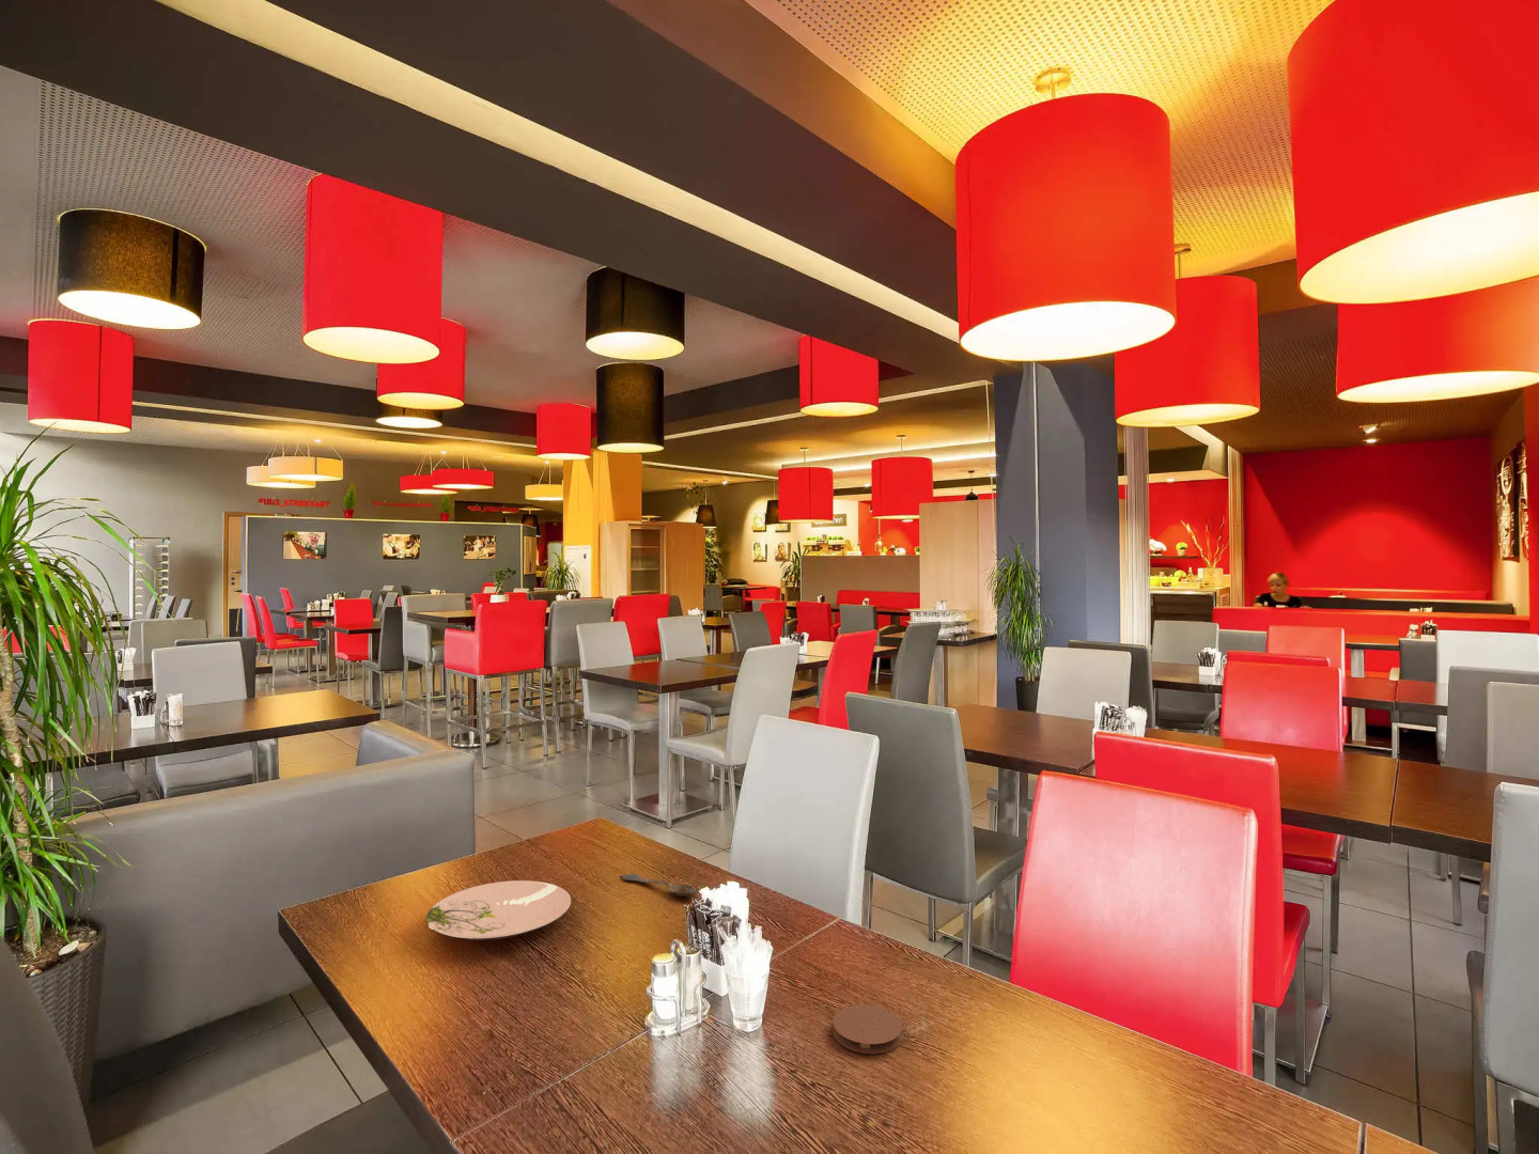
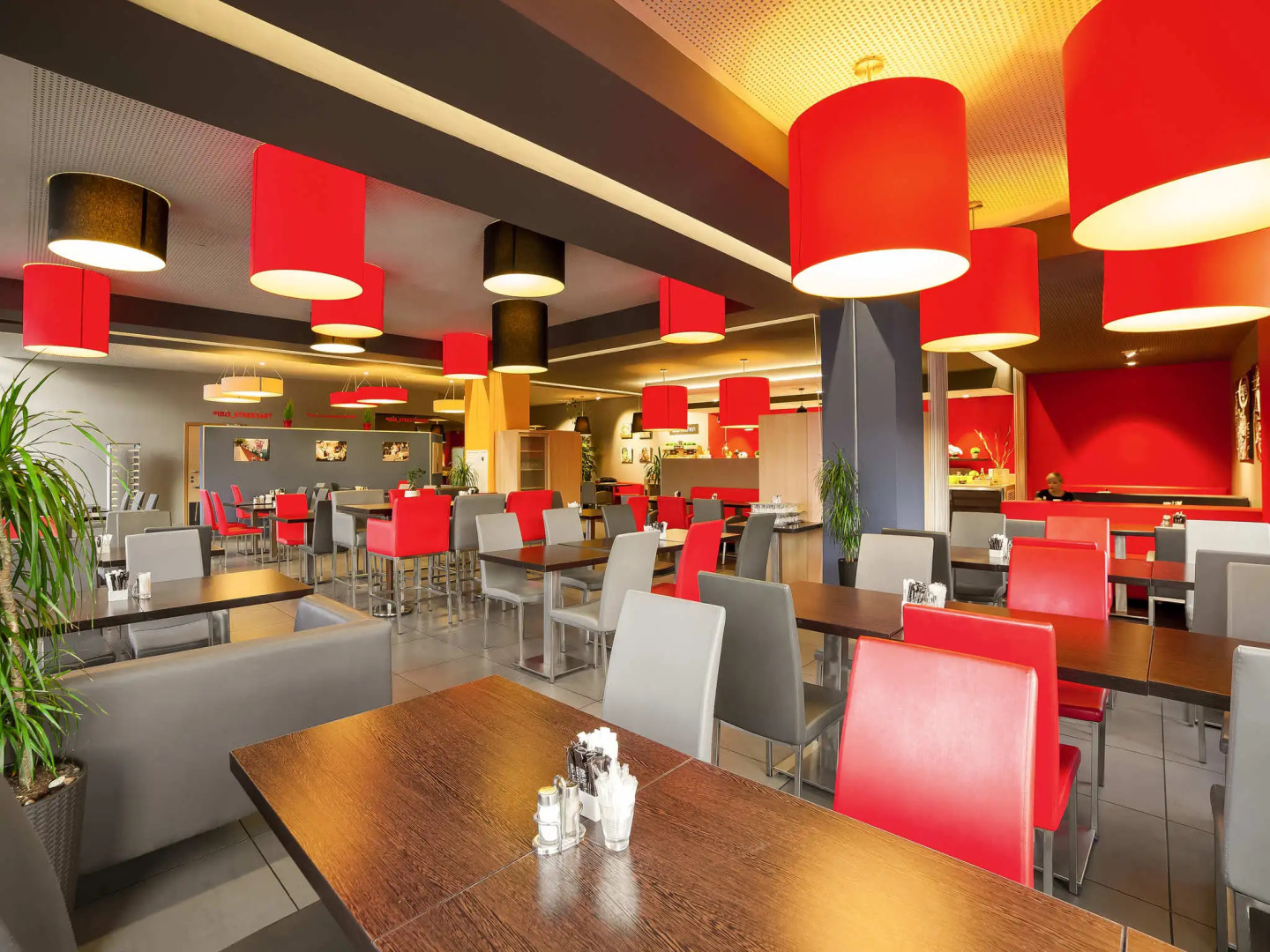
- plate [425,879,573,942]
- spoon [620,873,699,897]
- coaster [831,1004,903,1055]
